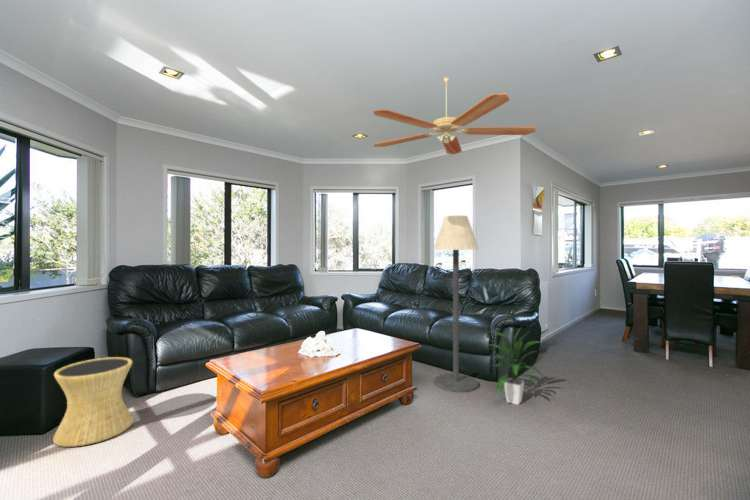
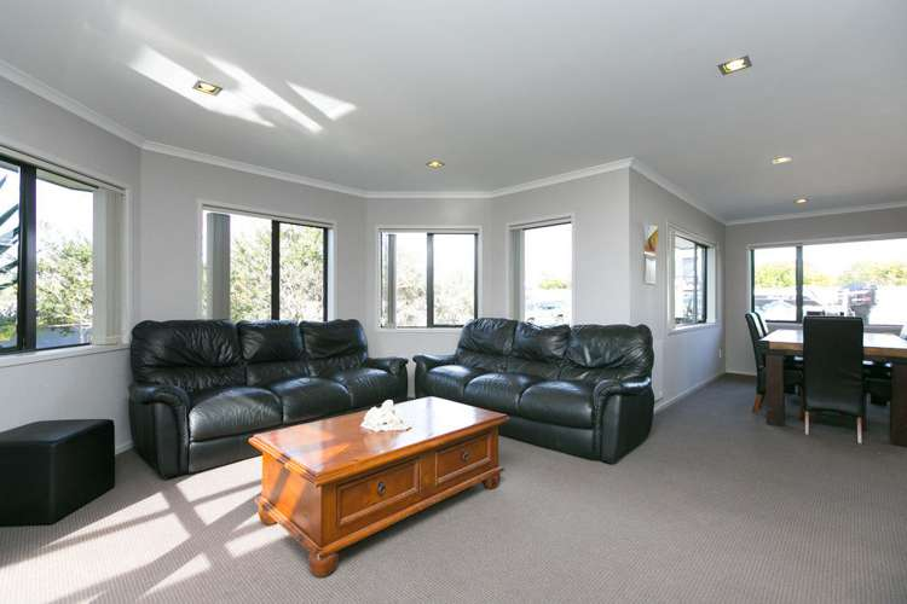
- indoor plant [485,326,545,406]
- side table [52,356,135,448]
- floor lamp [432,215,480,393]
- ceiling fan [372,76,538,155]
